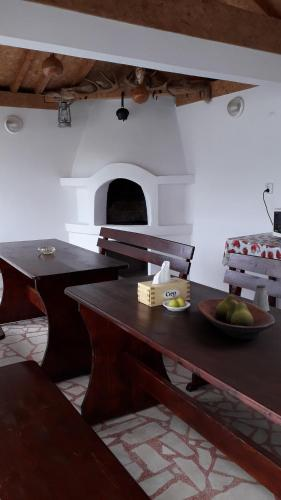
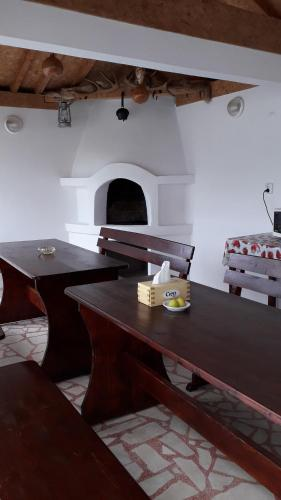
- saltshaker [252,284,270,312]
- fruit bowl [196,294,277,340]
